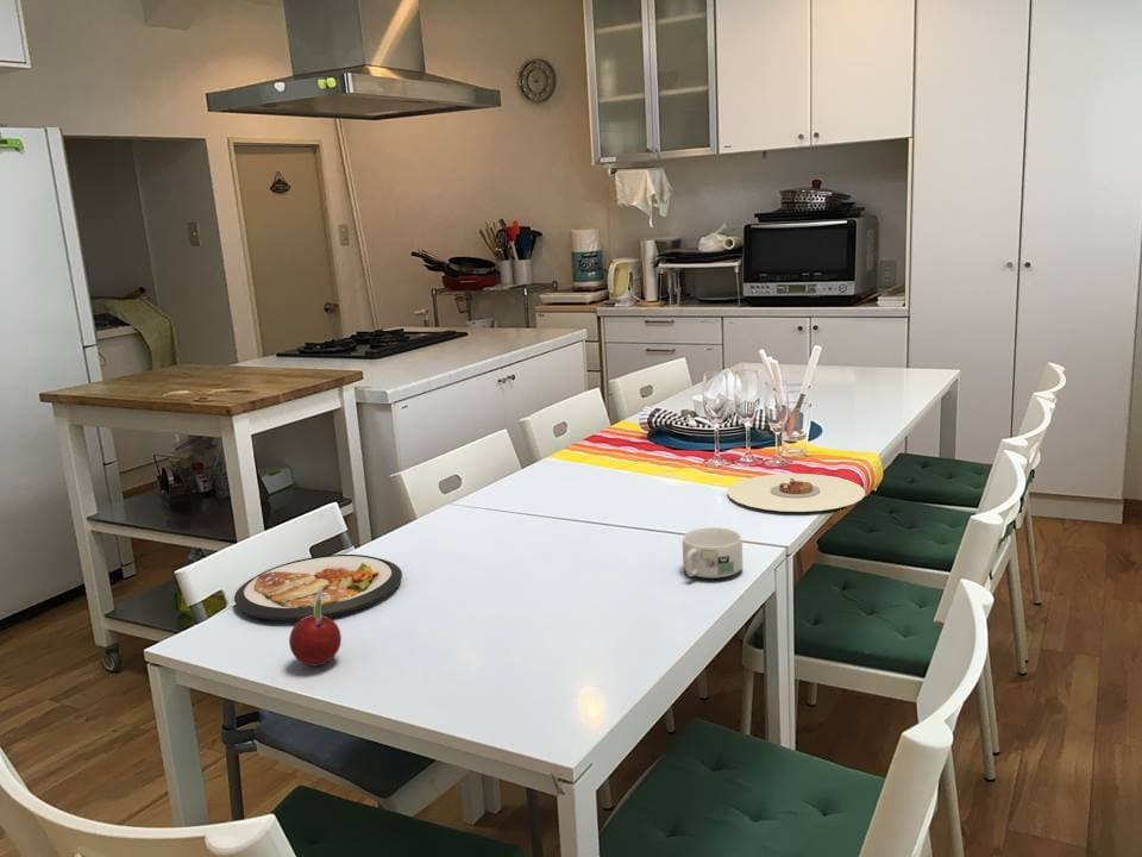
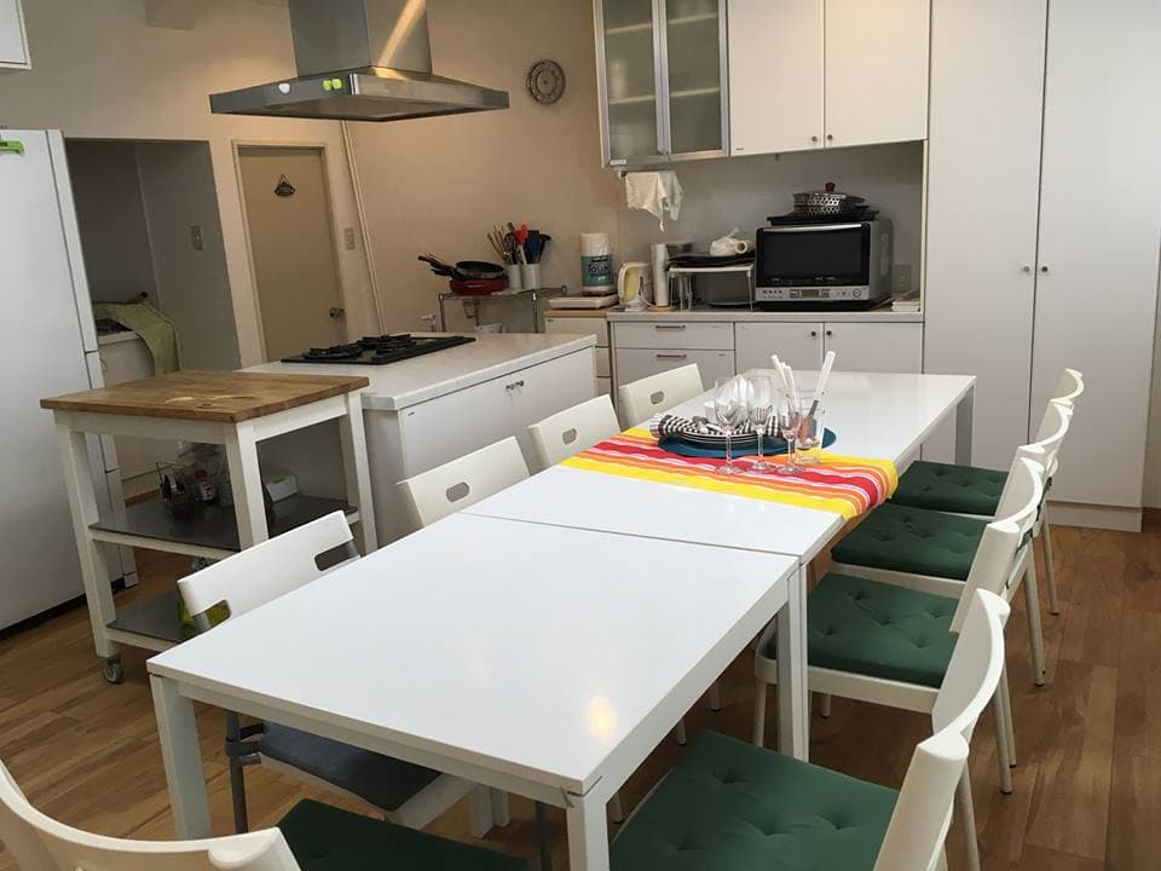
- mug [682,526,743,580]
- fruit [288,583,343,667]
- plate [726,473,866,513]
- dish [233,553,403,621]
